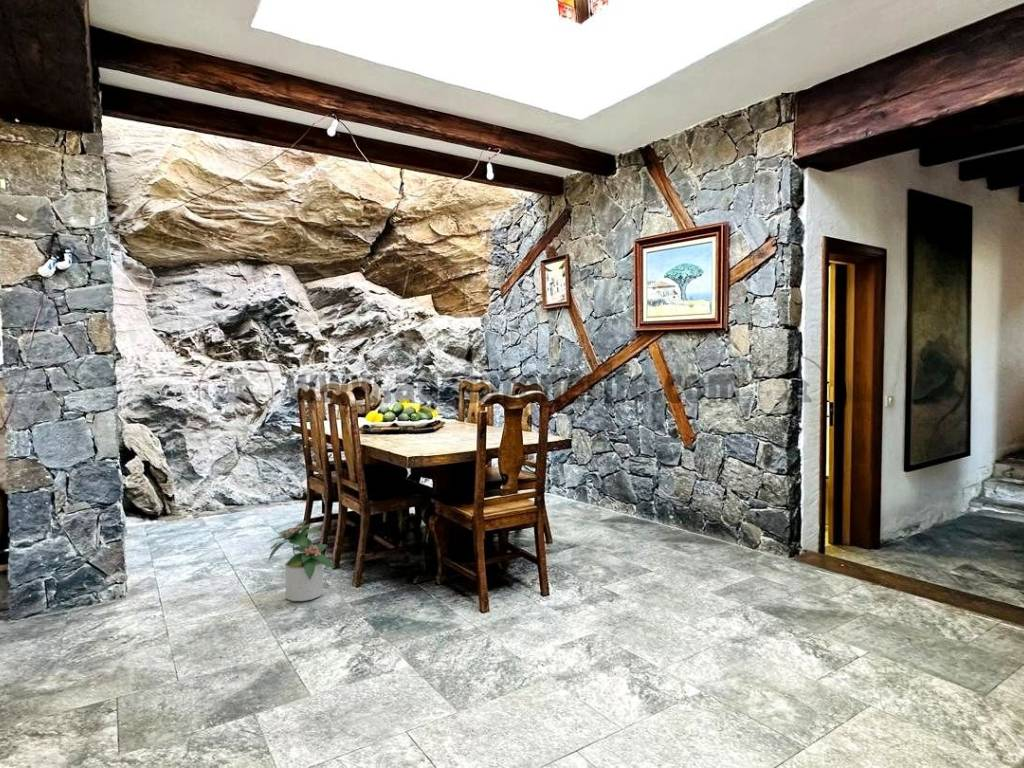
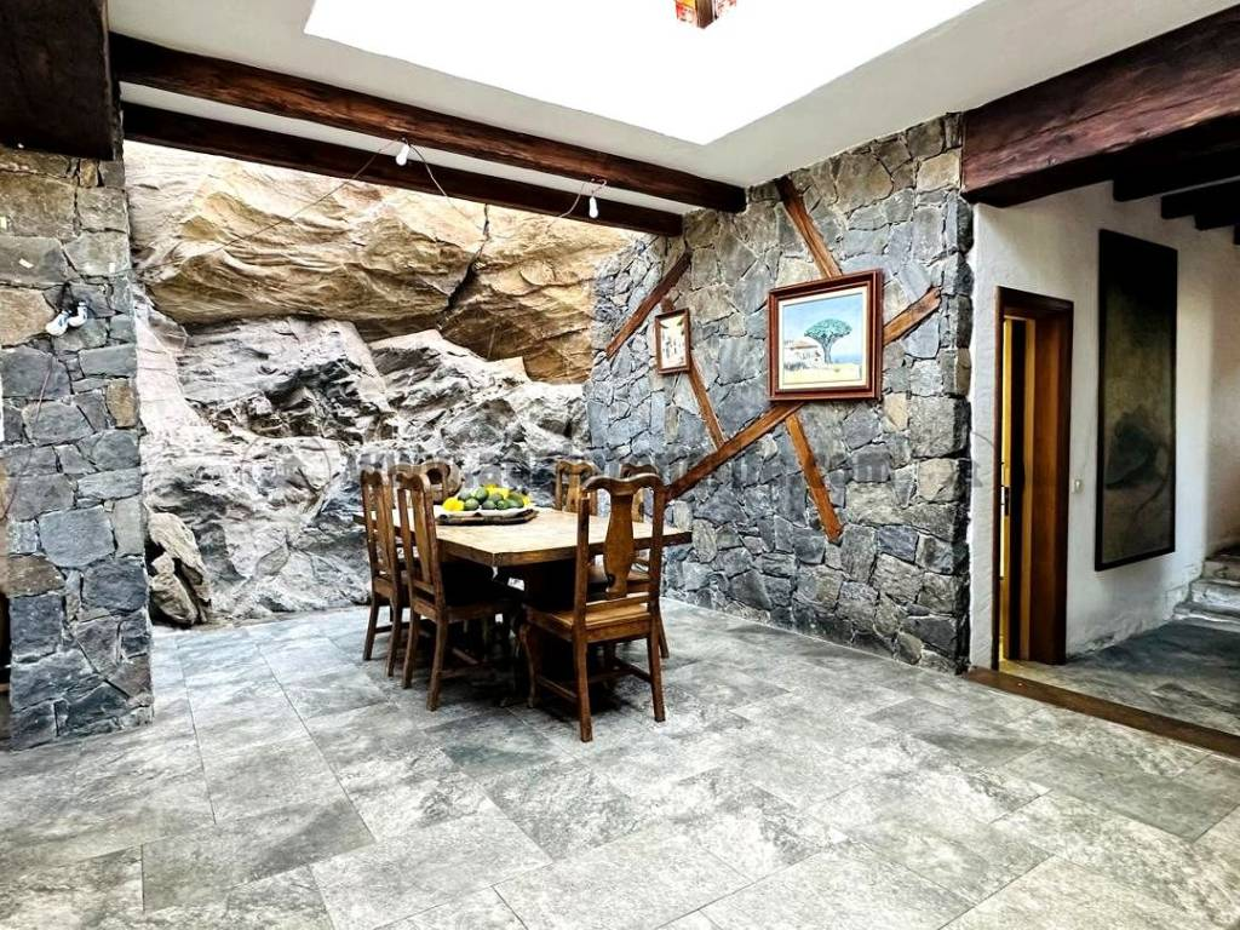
- potted plant [266,520,336,602]
